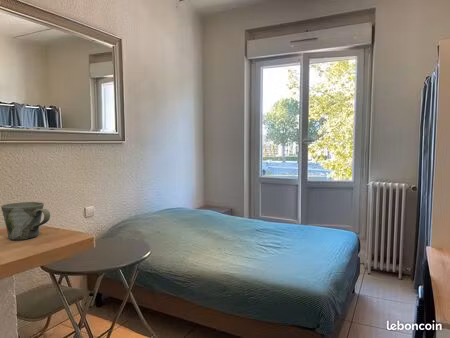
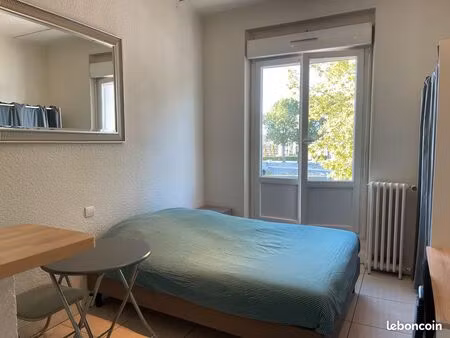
- mug [0,201,51,241]
